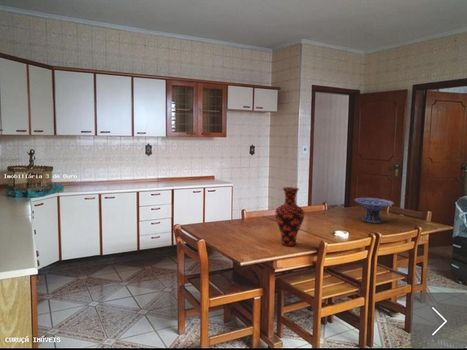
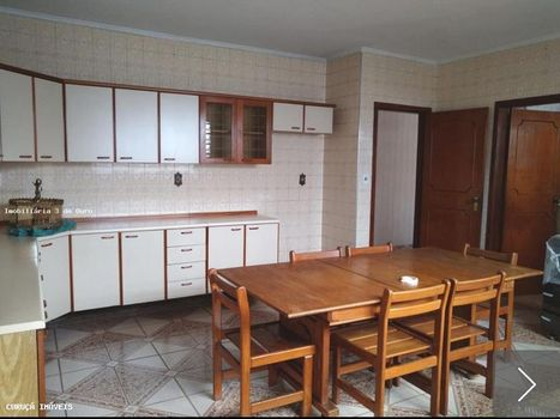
- decorative bowl [353,197,395,225]
- vase [274,186,305,247]
